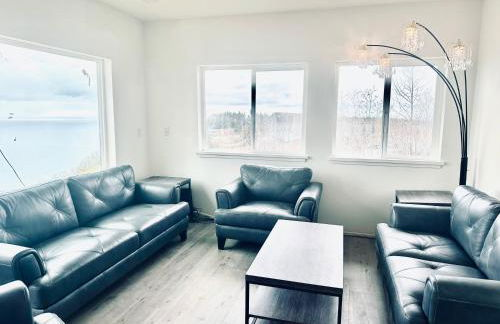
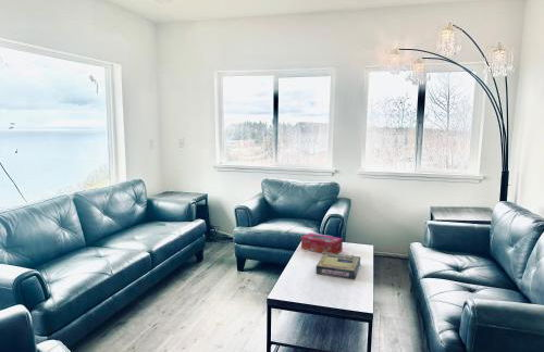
+ video game box [314,253,361,279]
+ tissue box [300,231,344,254]
